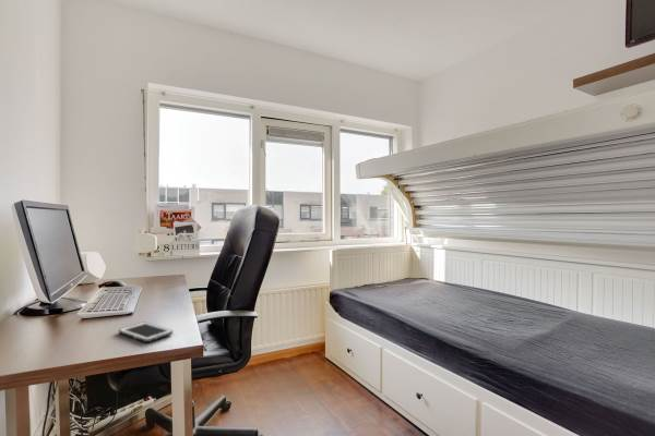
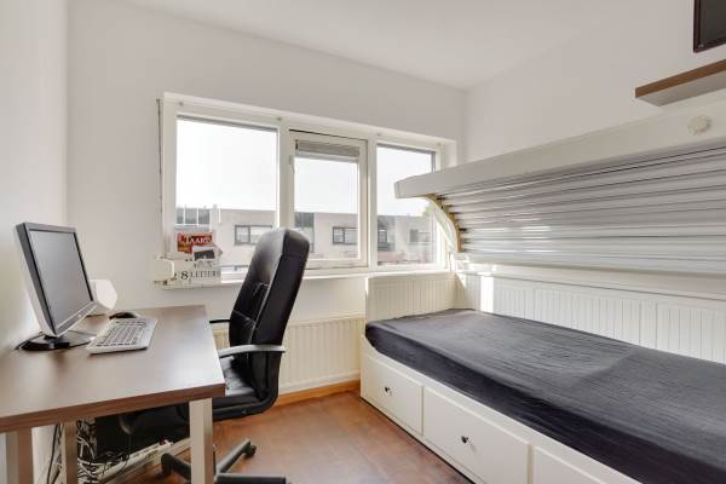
- cell phone [118,322,174,343]
